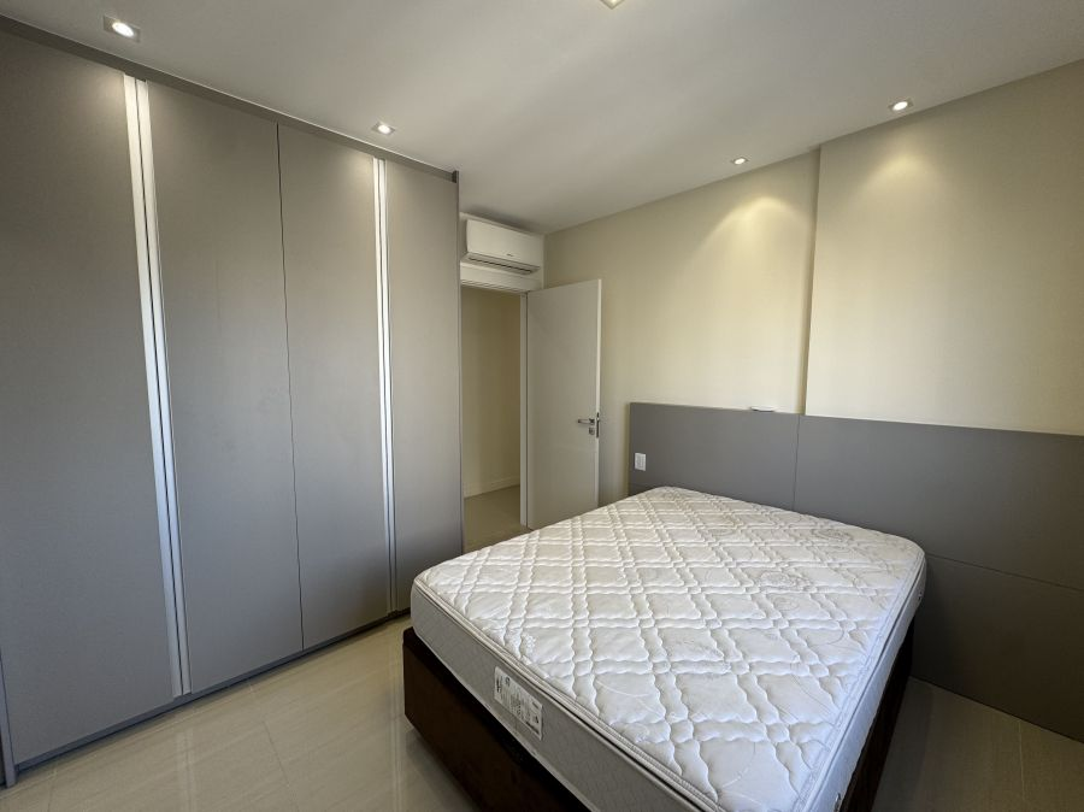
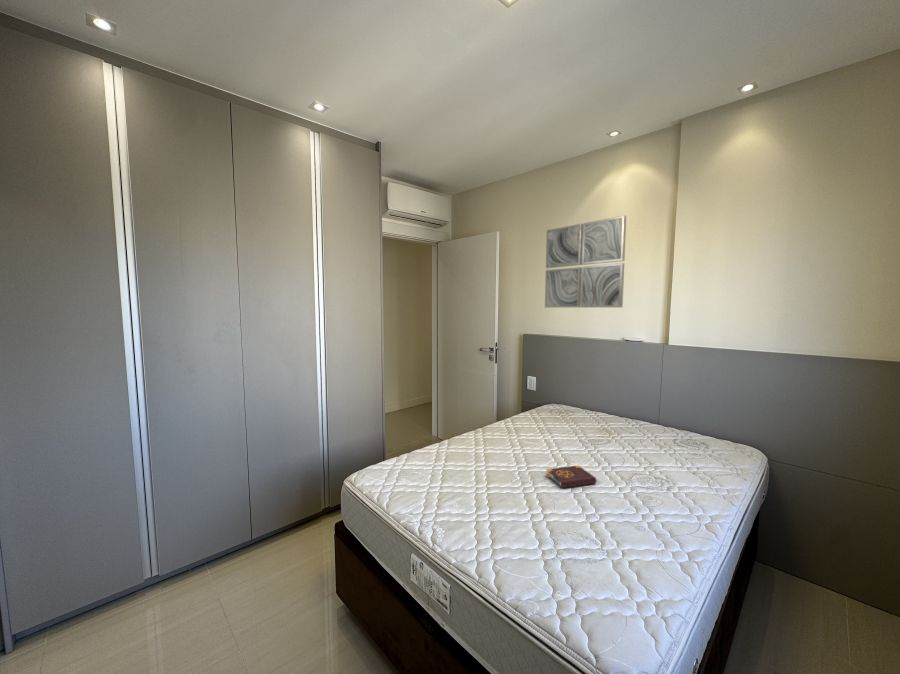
+ wall art [544,215,627,308]
+ book [545,464,597,489]
